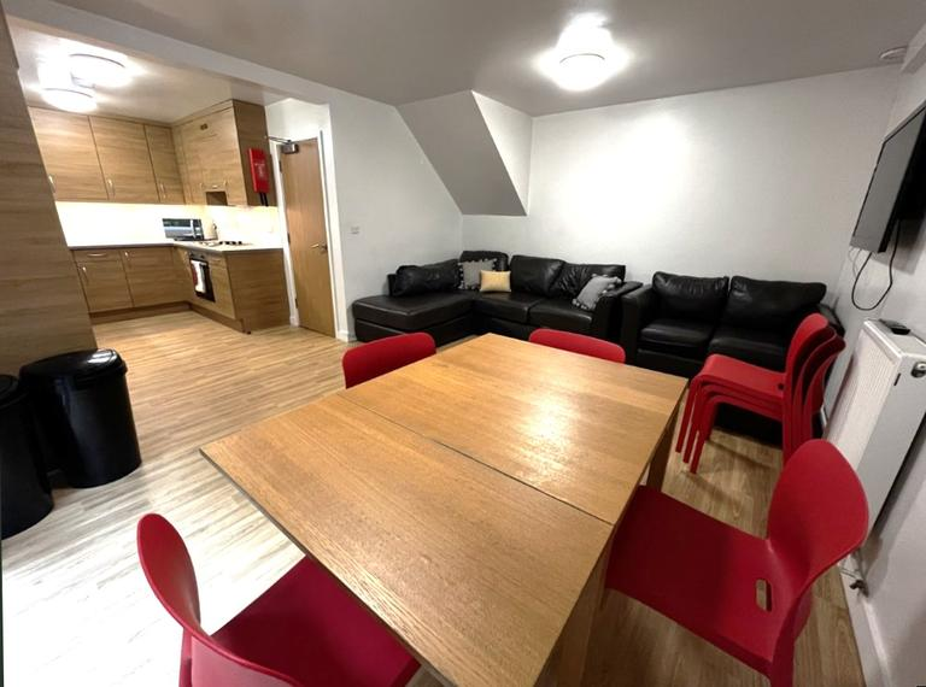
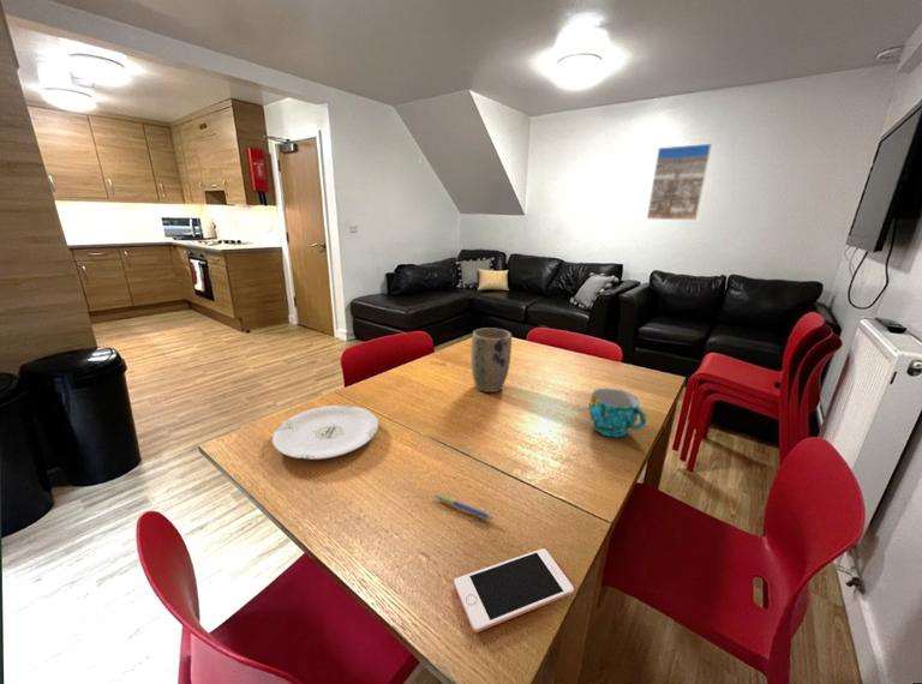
+ cup [588,386,647,438]
+ cell phone [453,547,575,634]
+ plate [271,404,379,461]
+ plant pot [471,326,513,394]
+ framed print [646,143,713,221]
+ pen [432,493,493,521]
